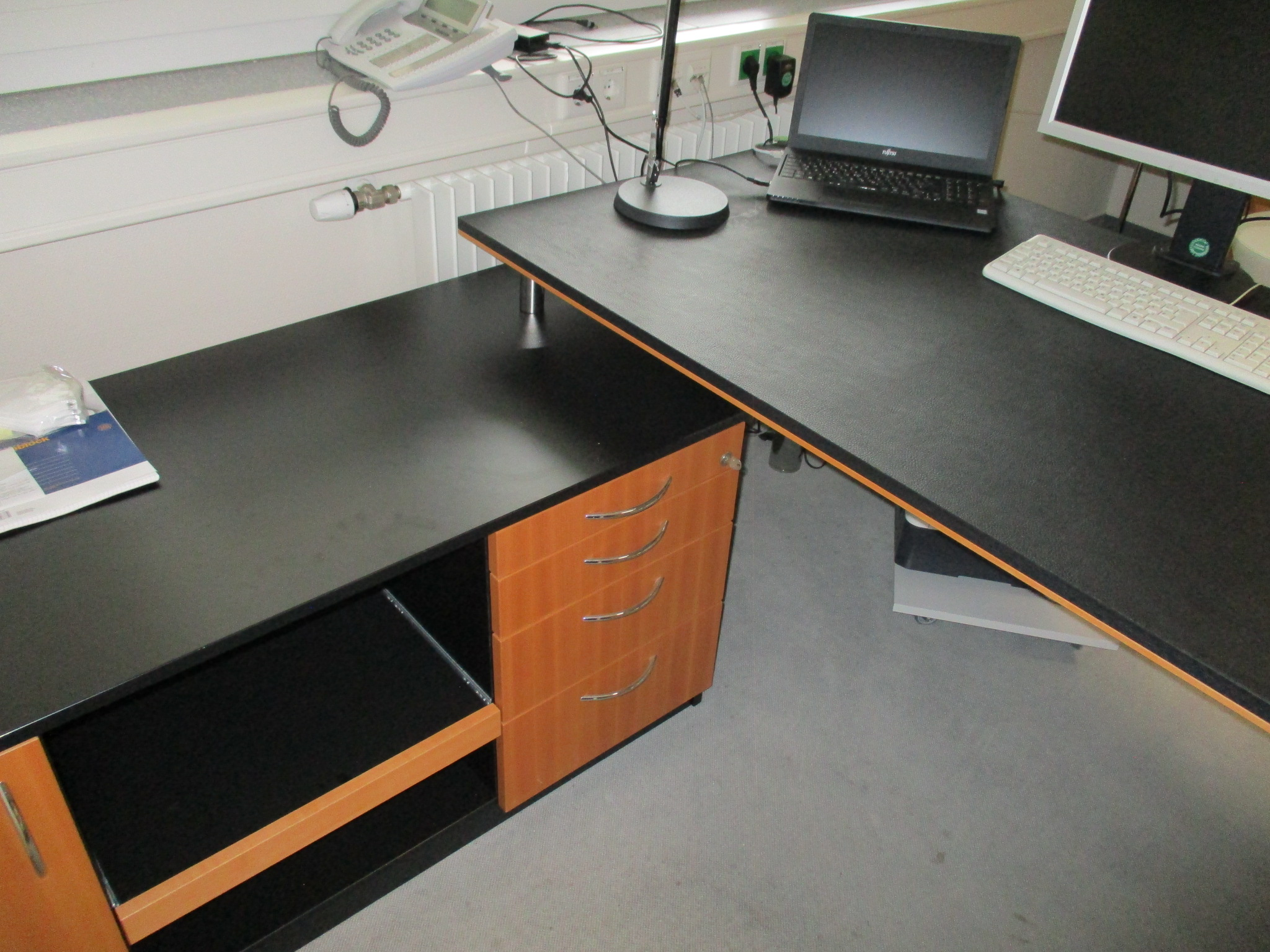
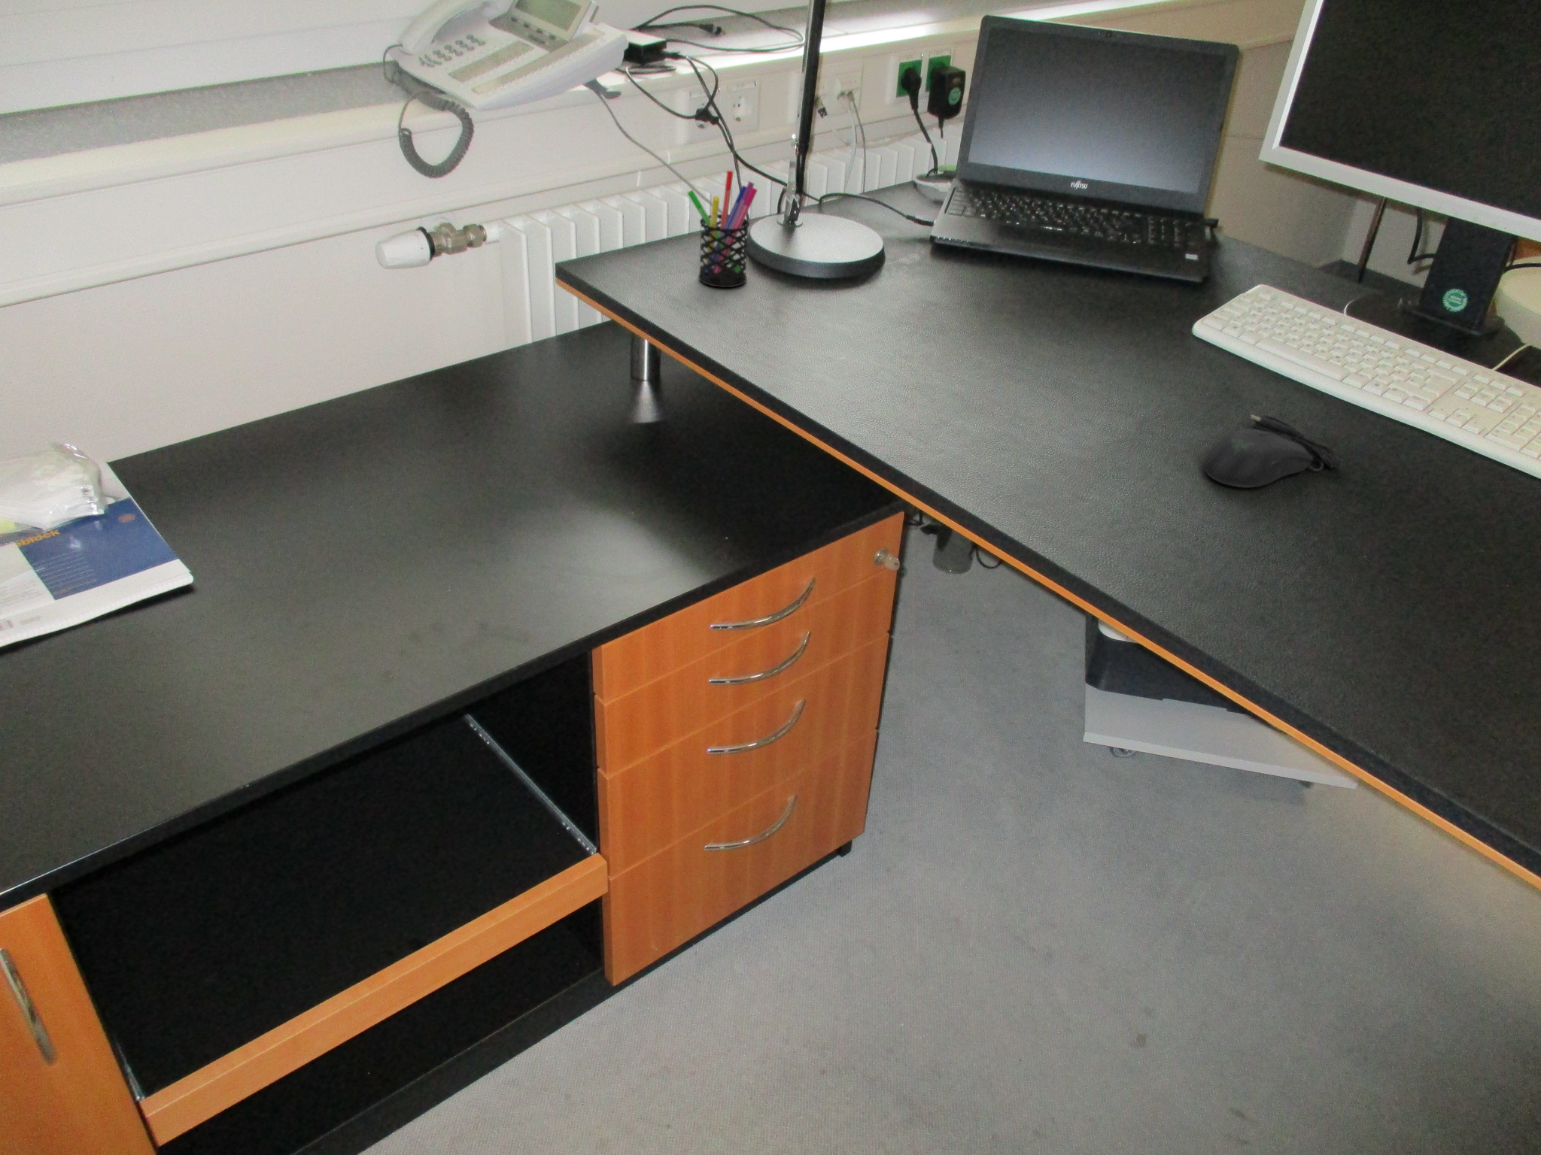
+ computer mouse [1202,415,1344,489]
+ pen holder [687,170,758,288]
